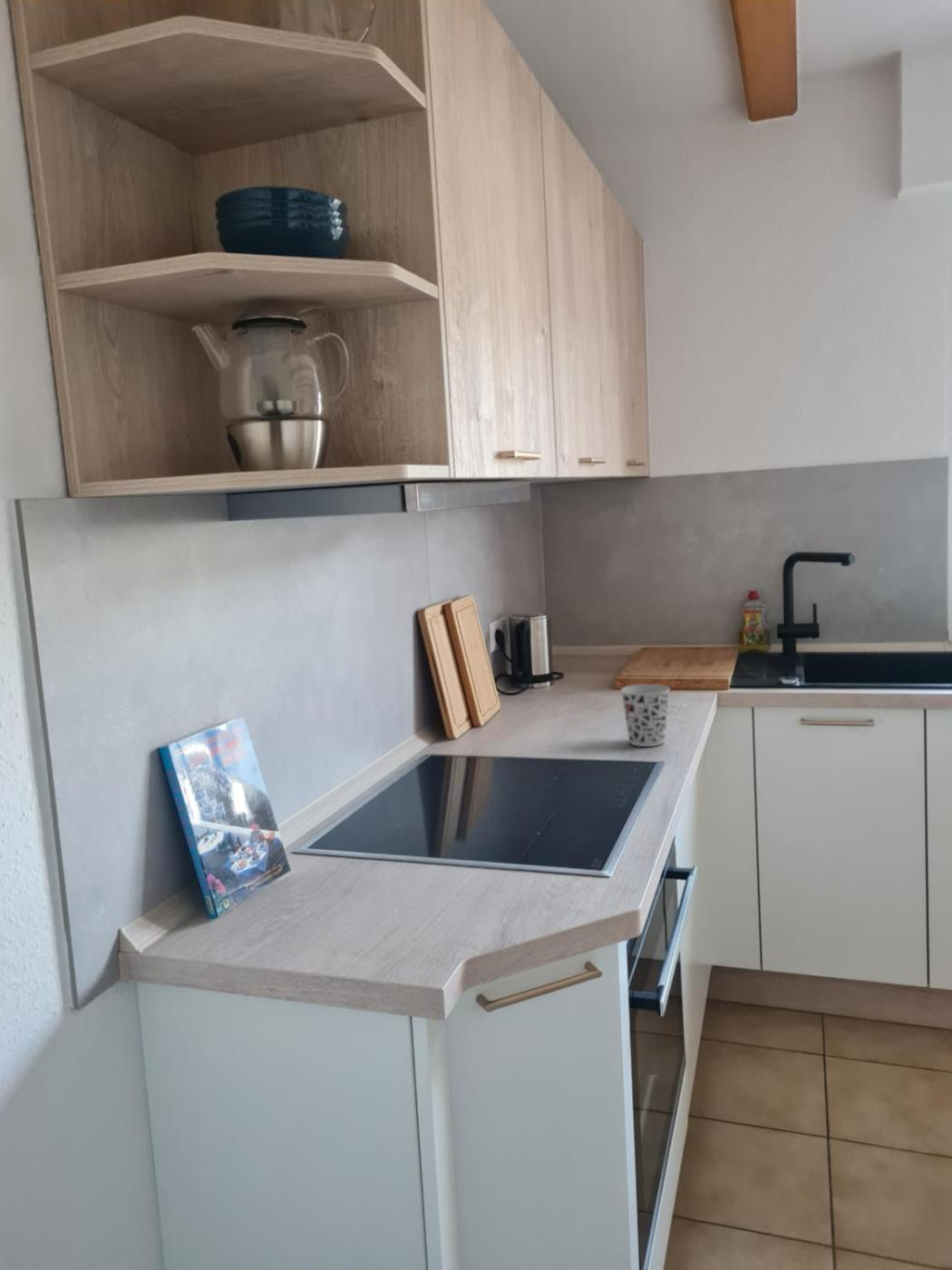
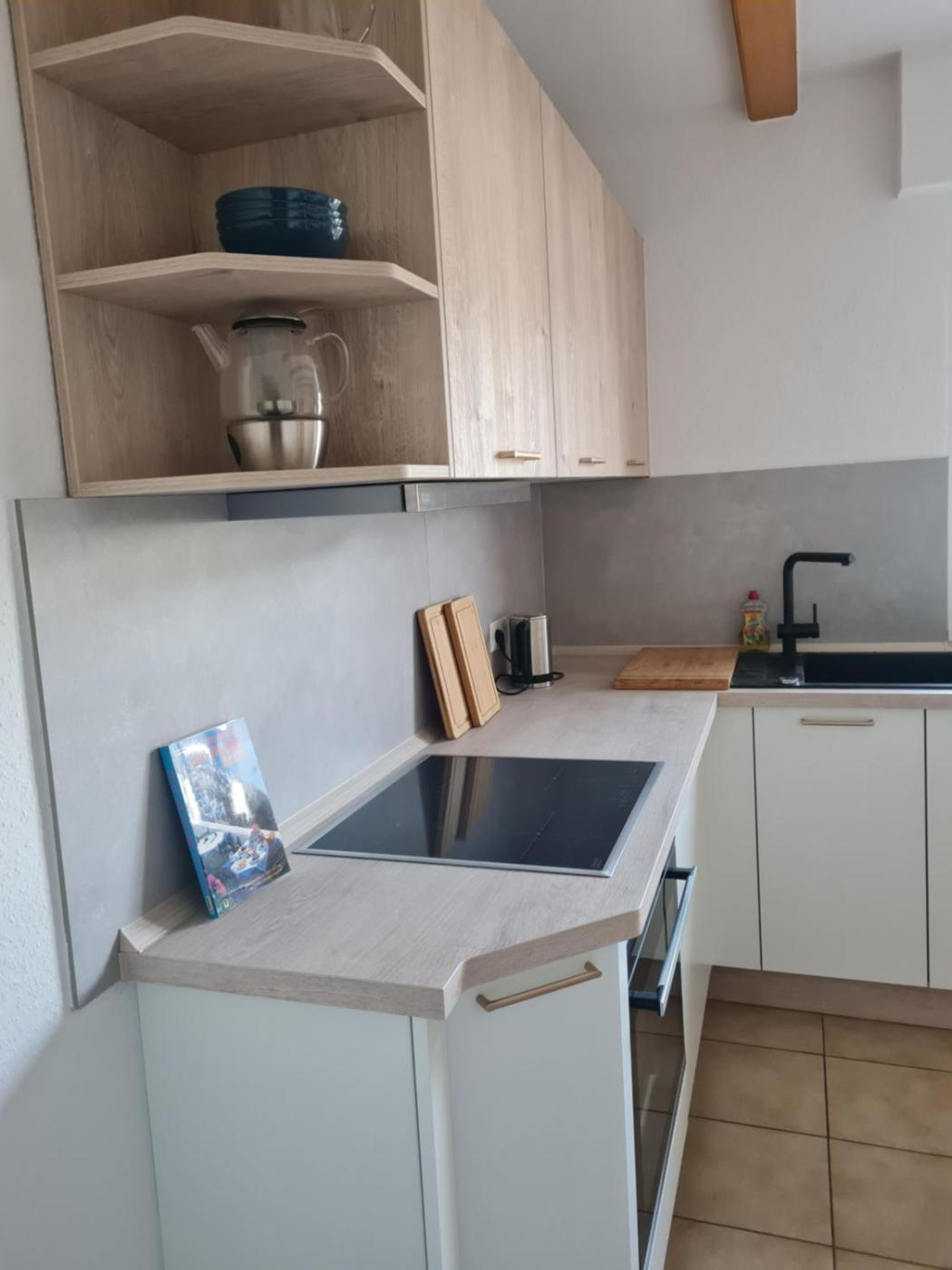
- cup [619,683,671,747]
